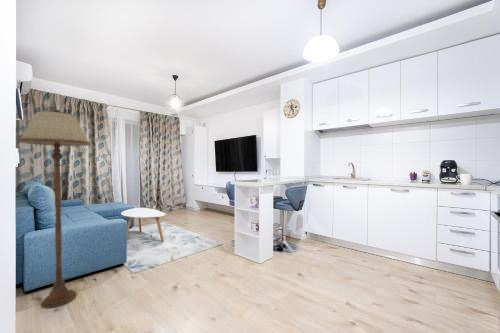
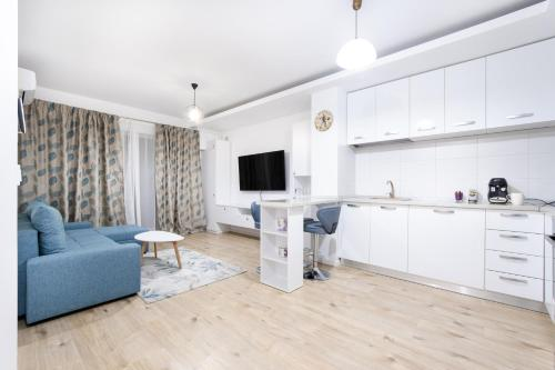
- floor lamp [17,108,92,310]
